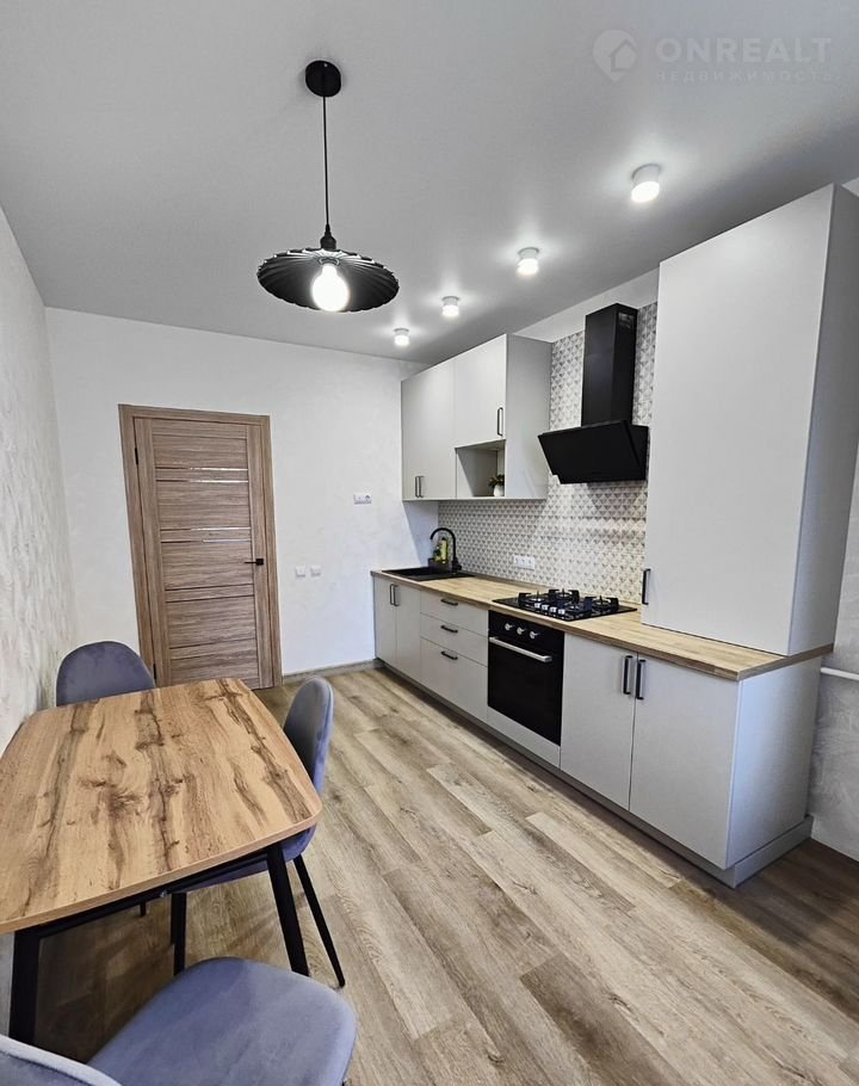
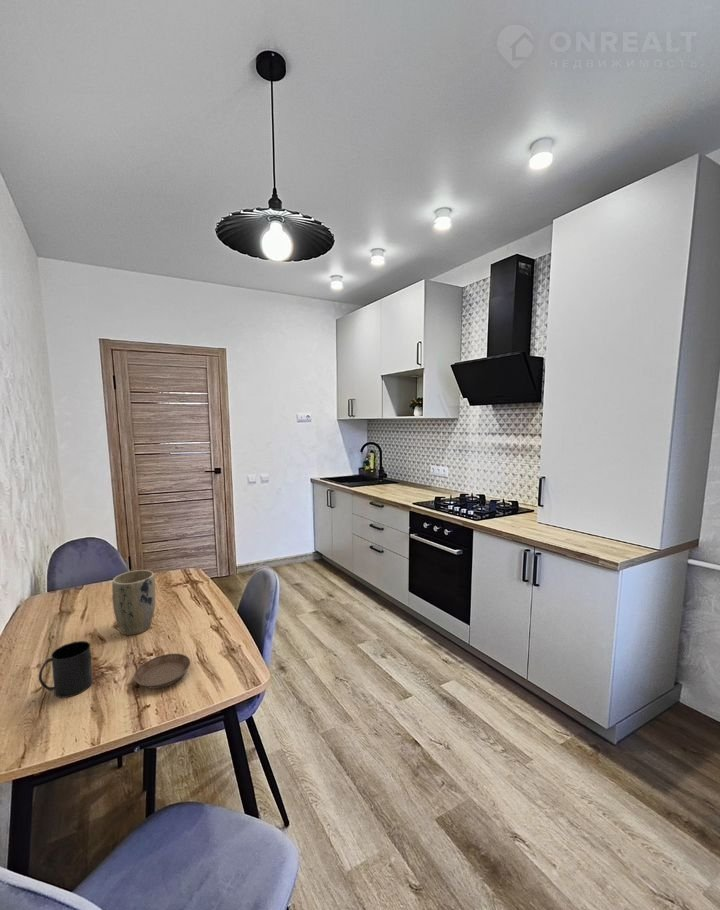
+ mug [38,640,94,699]
+ plant pot [111,569,156,636]
+ saucer [133,653,191,690]
